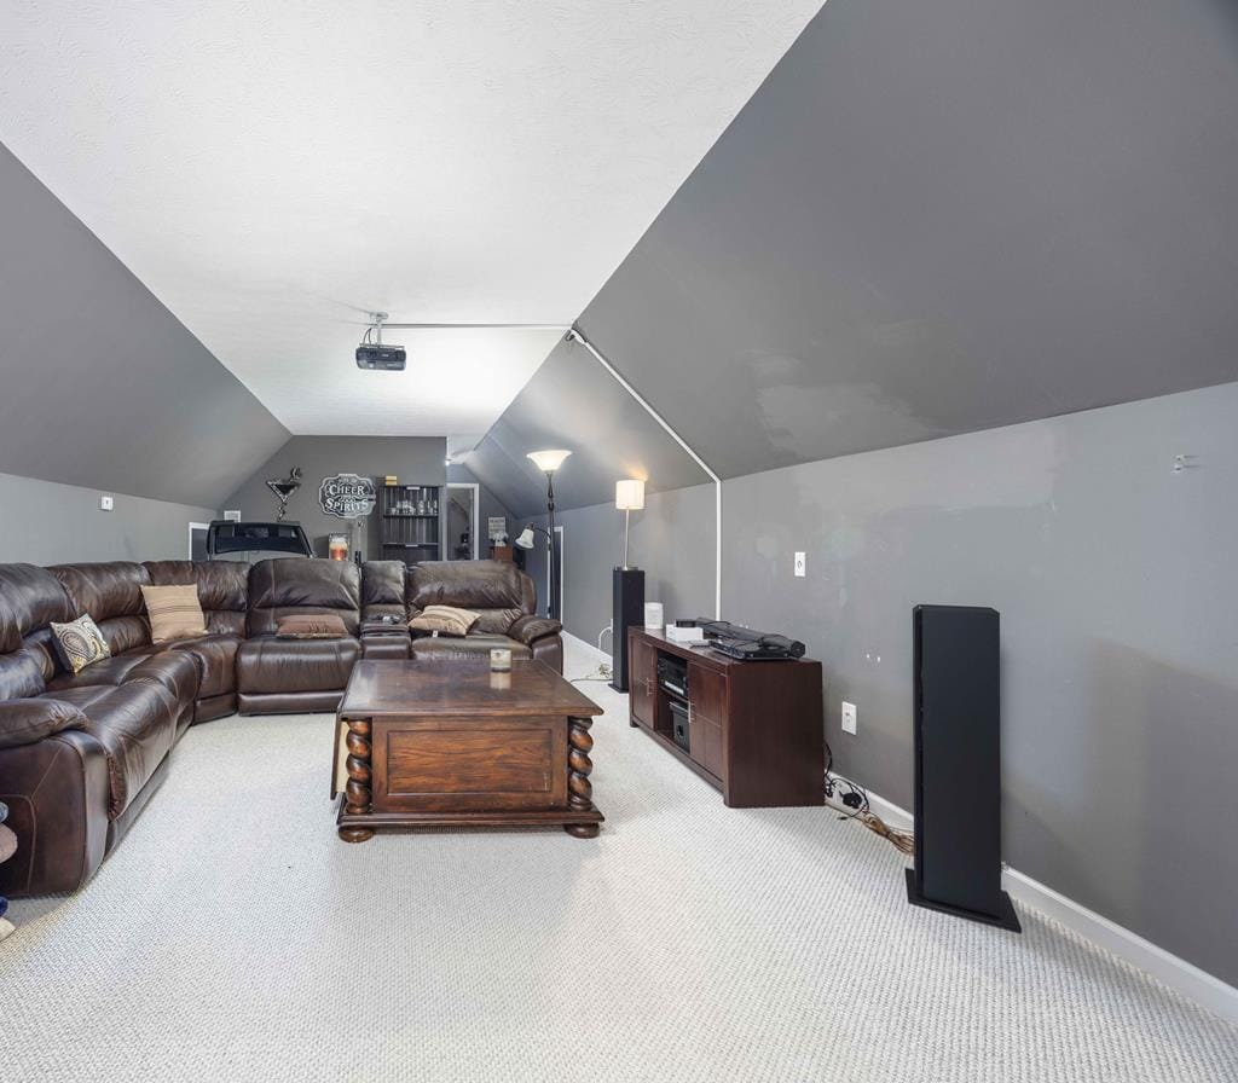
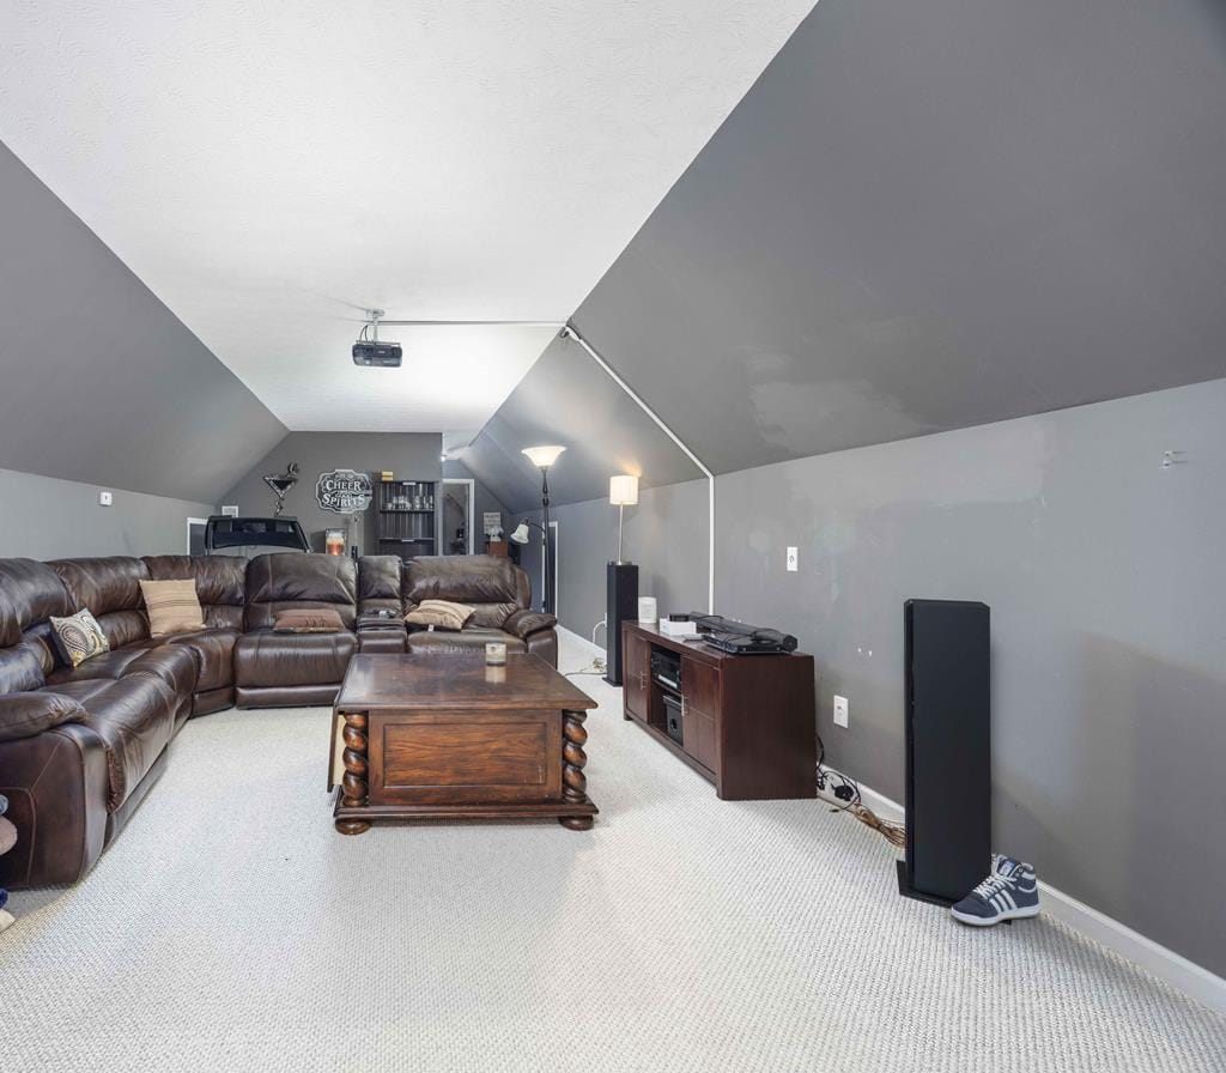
+ sneaker [949,853,1042,927]
